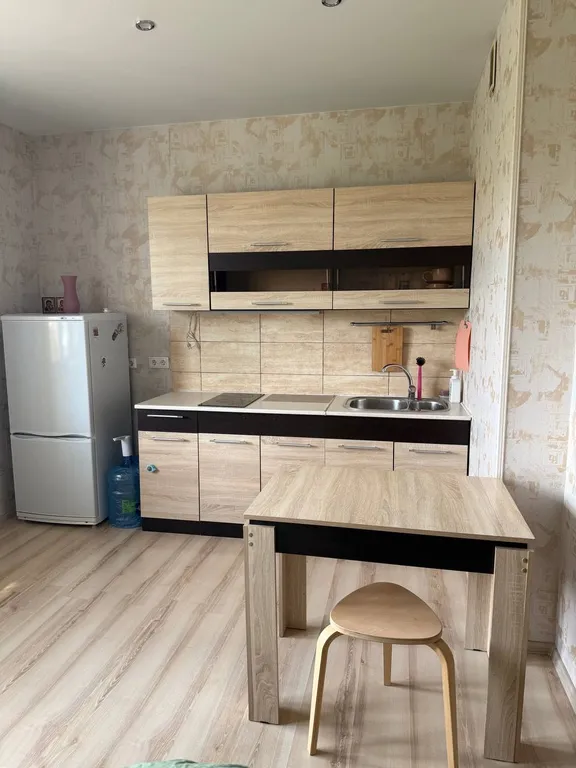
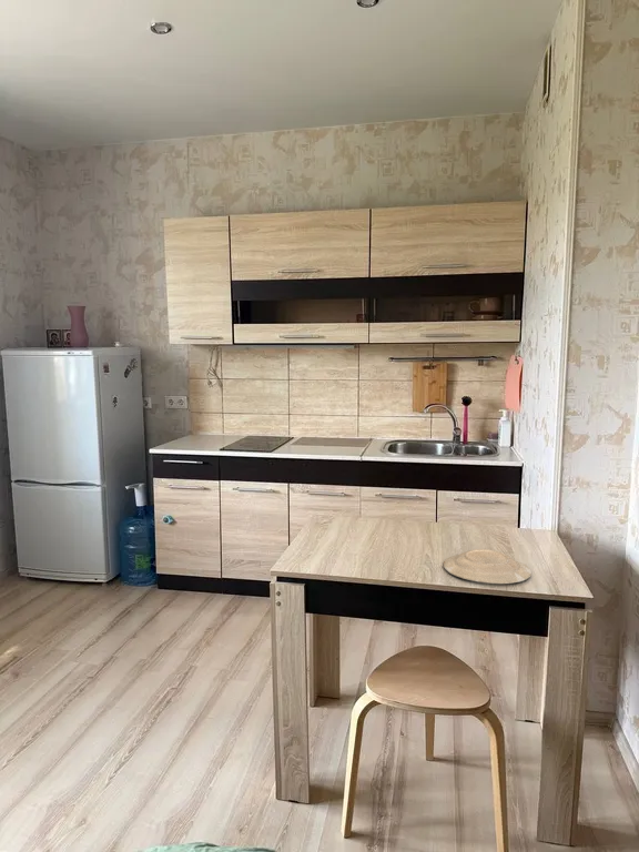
+ plate [443,548,532,585]
